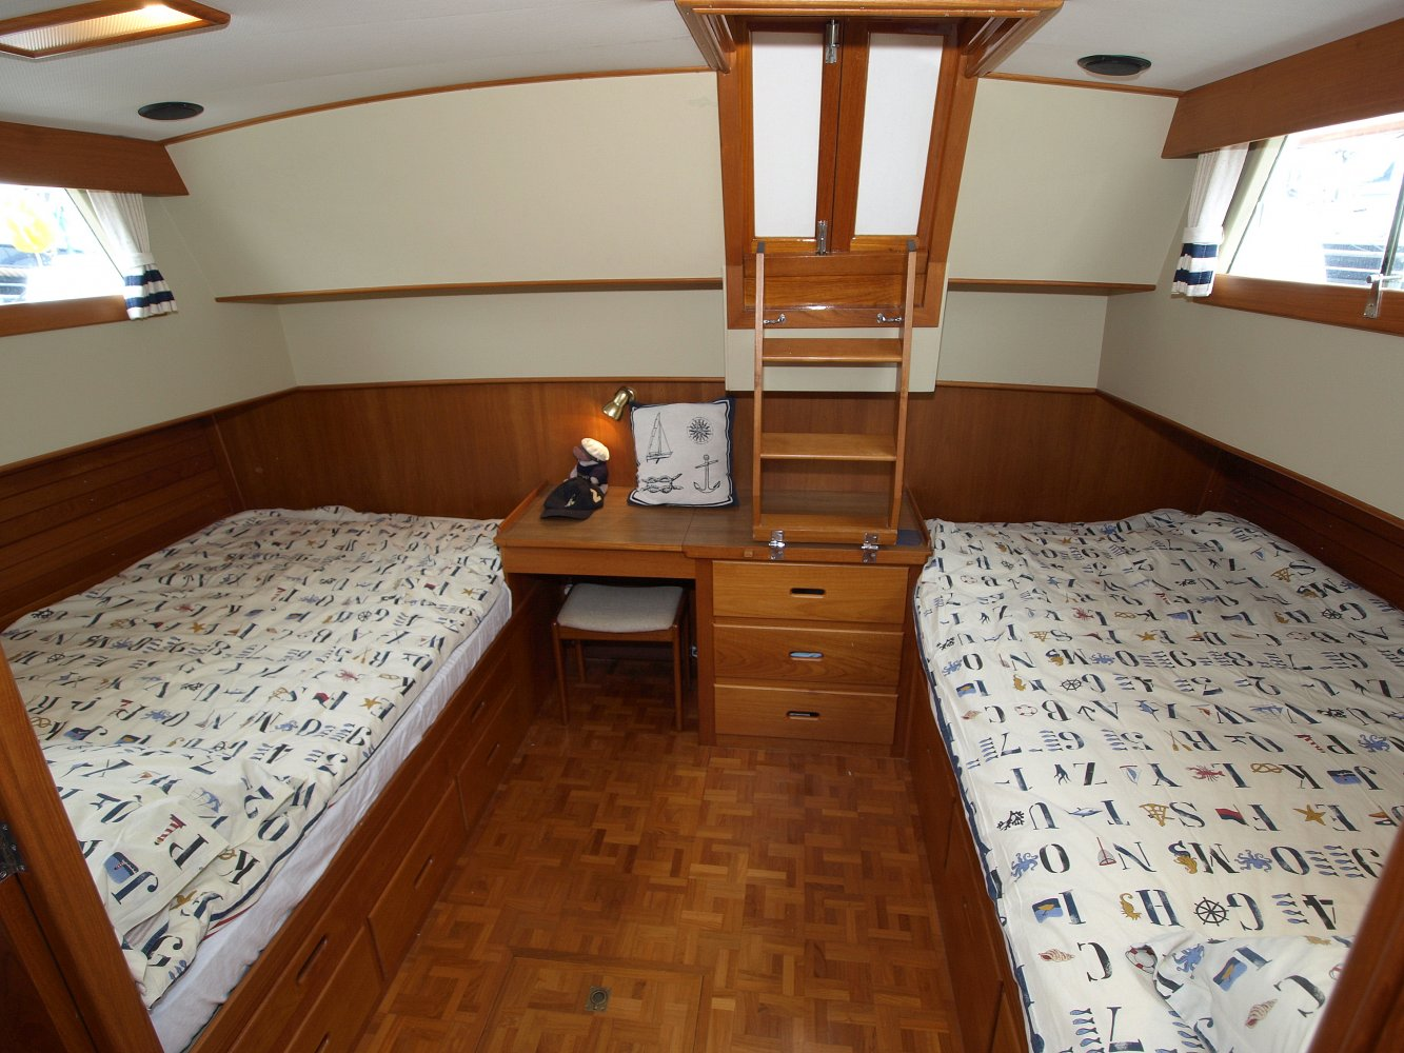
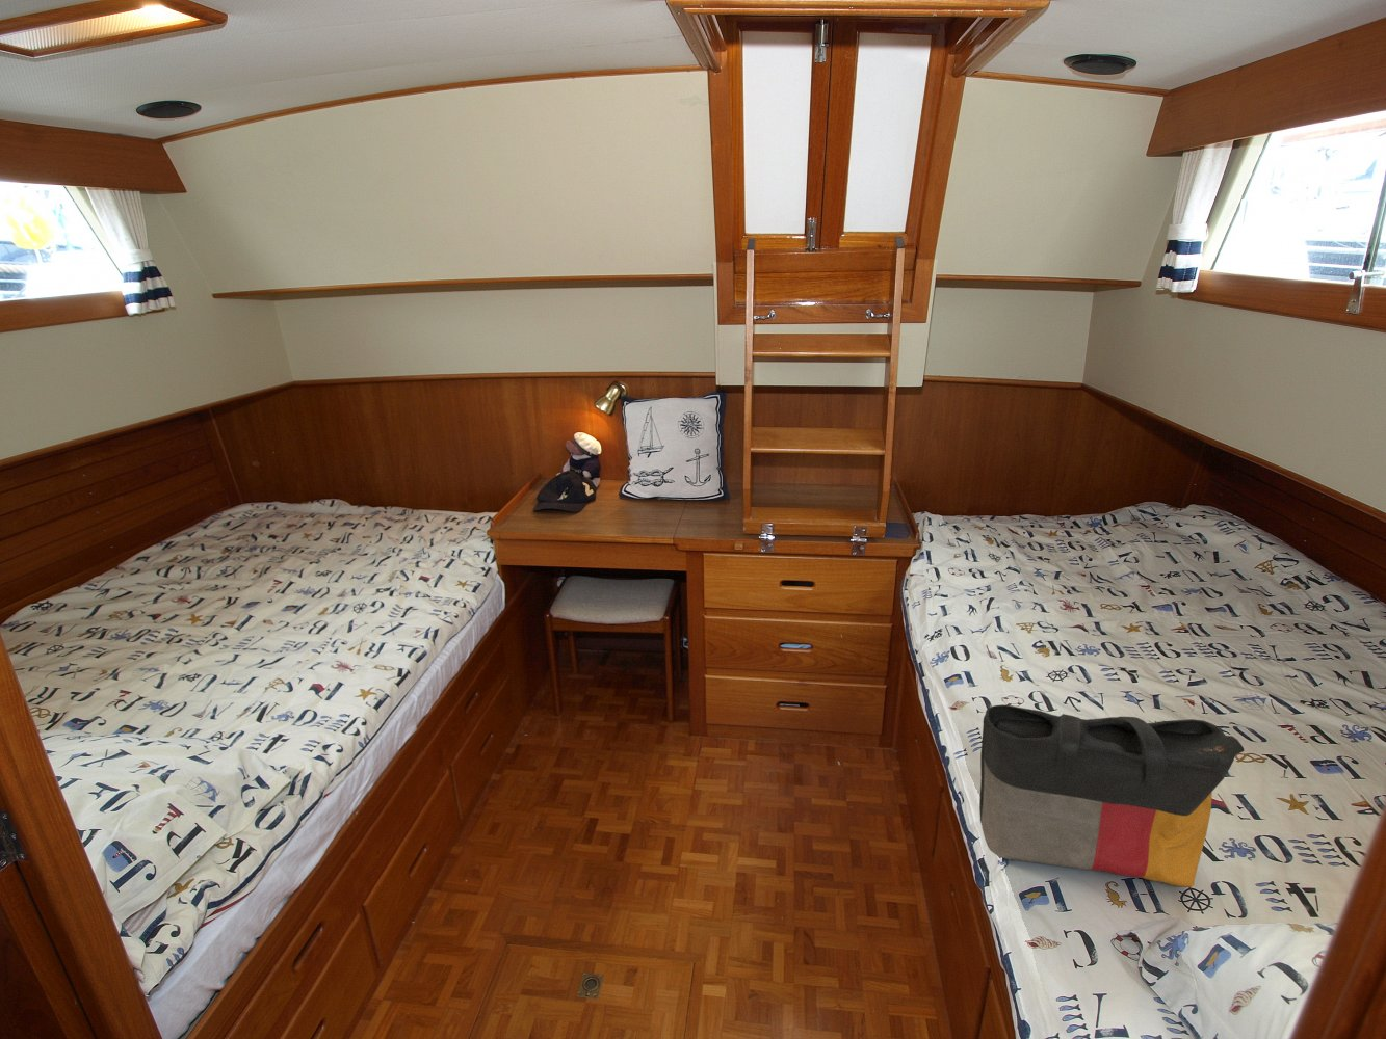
+ tote bag [979,704,1245,888]
